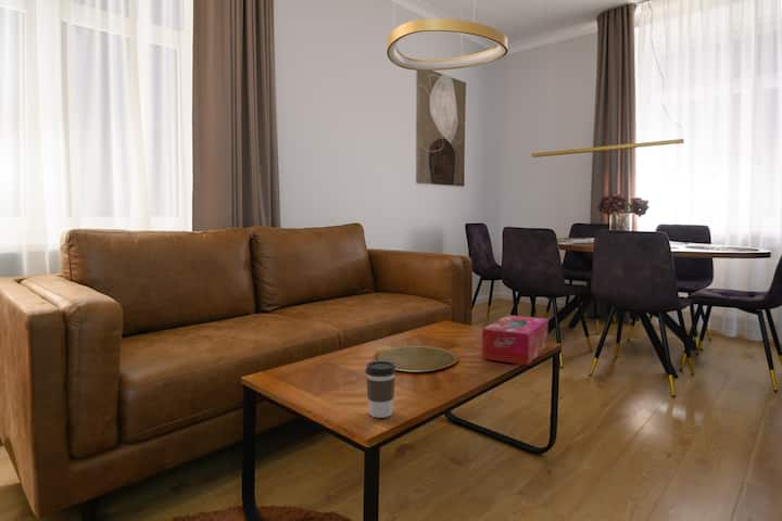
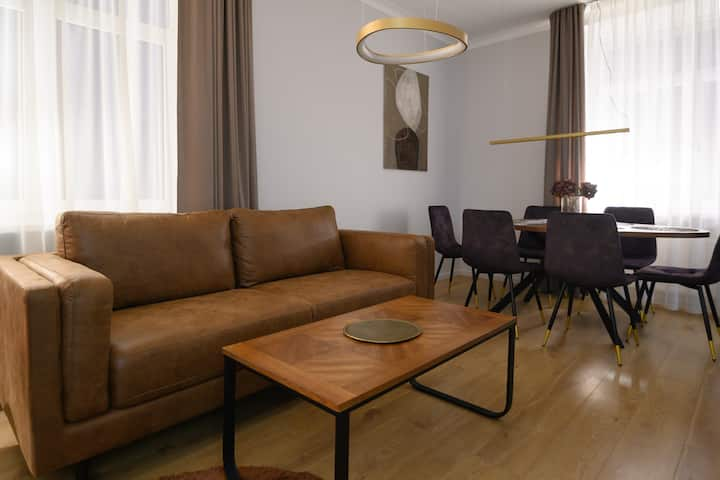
- tissue box [481,314,550,366]
- coffee cup [365,360,398,419]
